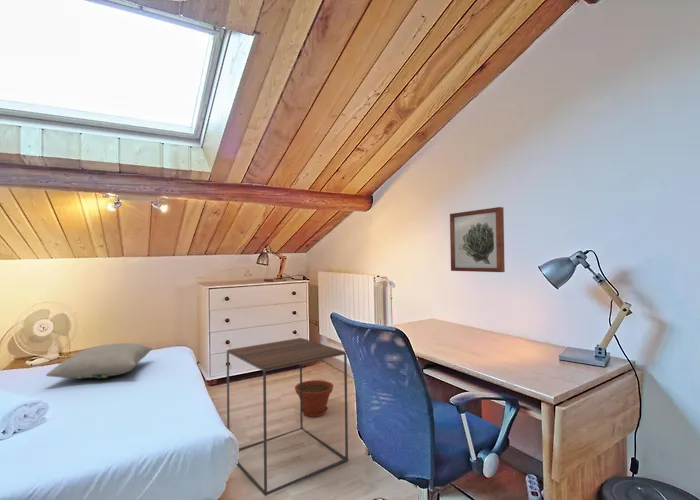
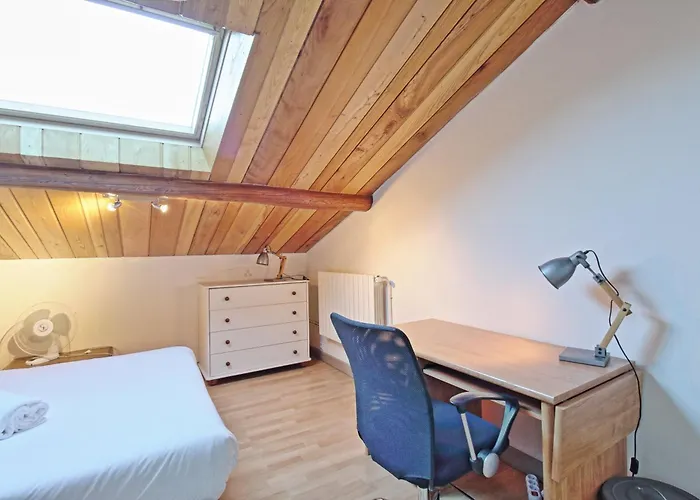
- side table [226,337,349,497]
- wall art [449,206,506,273]
- plant pot [294,379,334,418]
- pillow [45,342,153,380]
